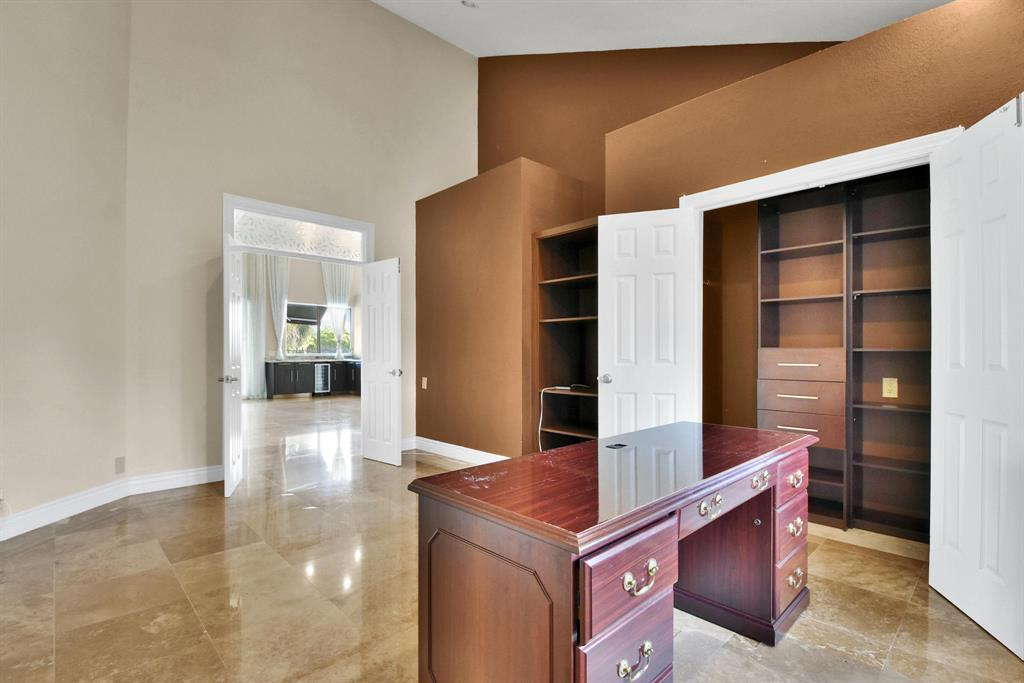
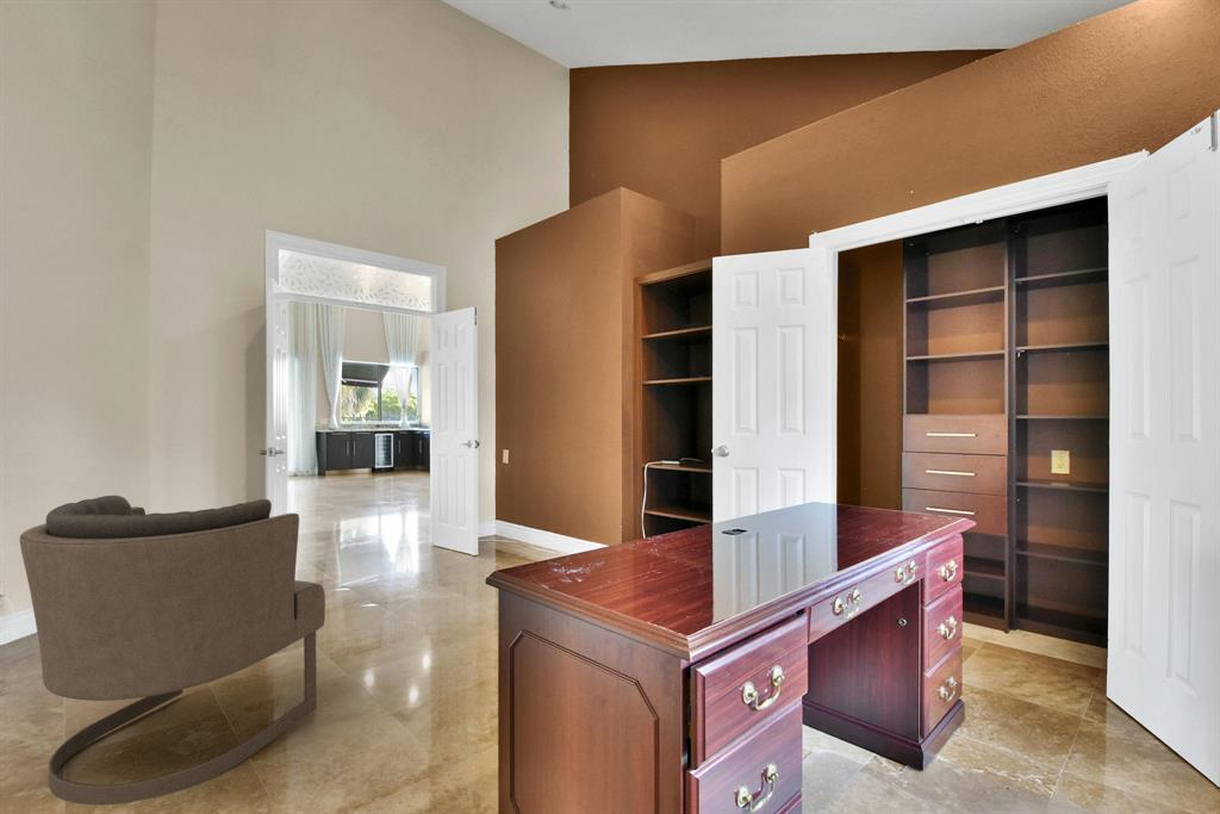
+ armchair [19,495,326,806]
